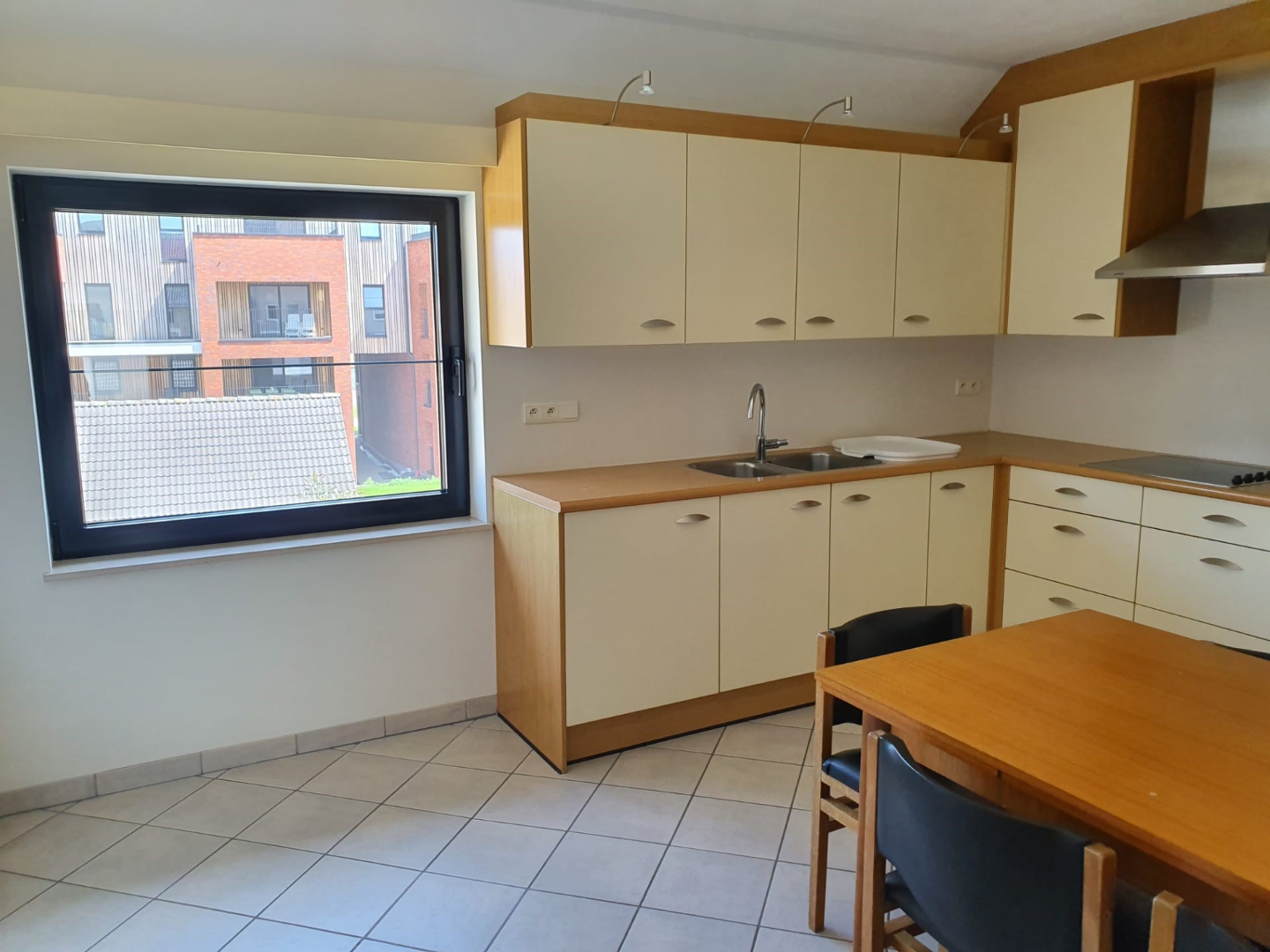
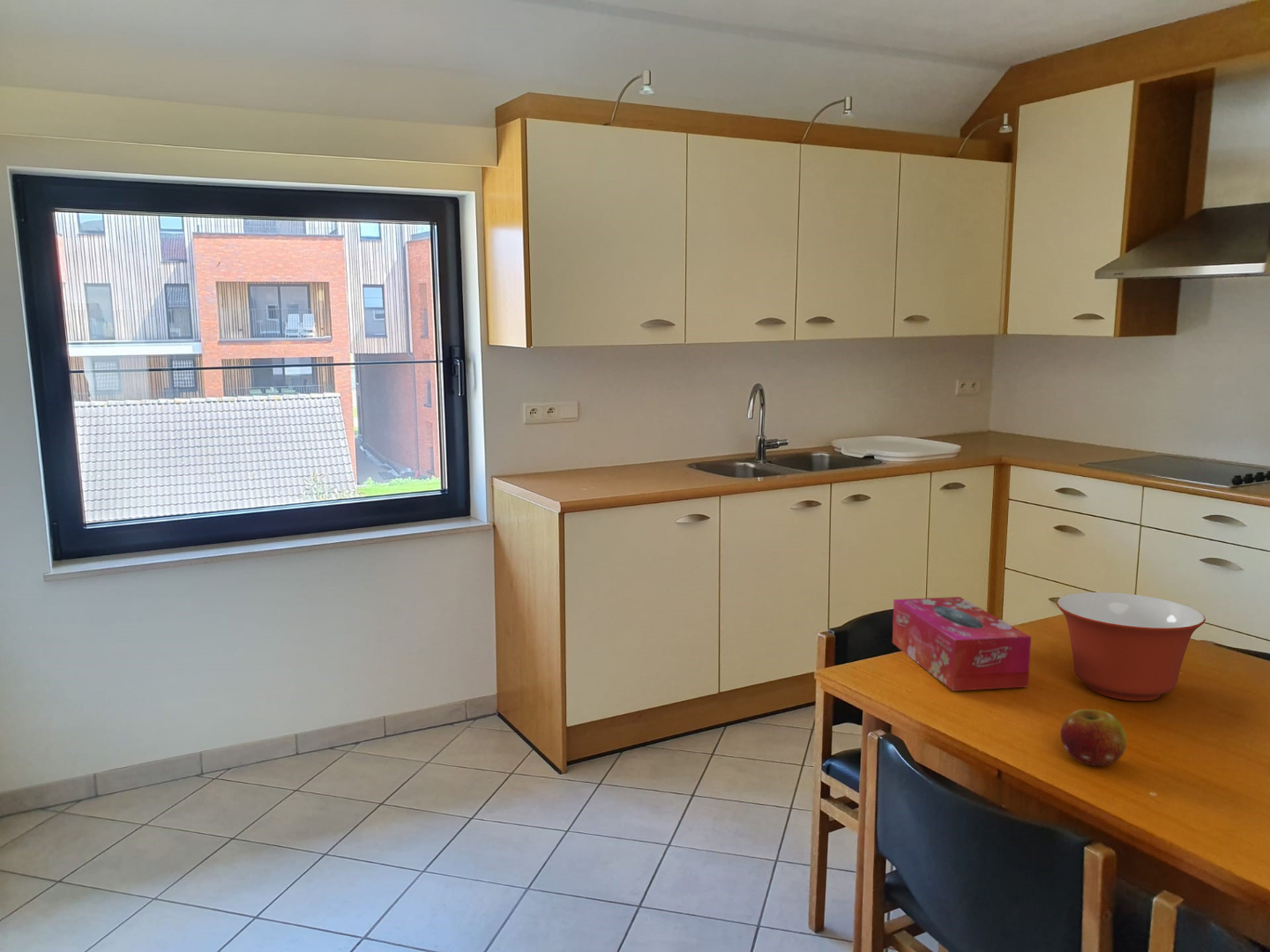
+ mixing bowl [1056,591,1207,702]
+ tissue box [892,596,1032,692]
+ fruit [1059,708,1128,767]
